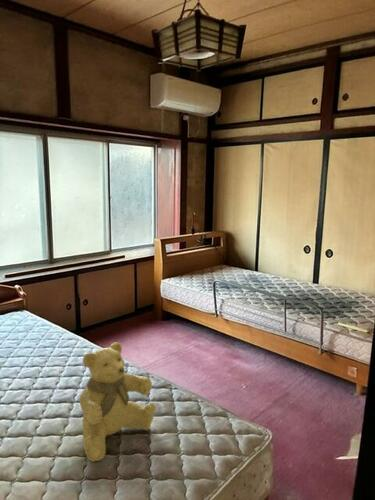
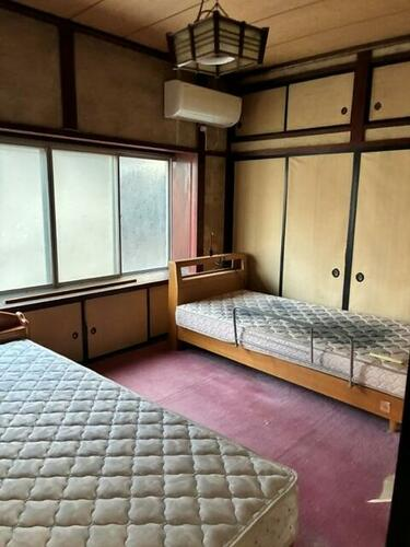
- teddy bear [79,341,157,462]
